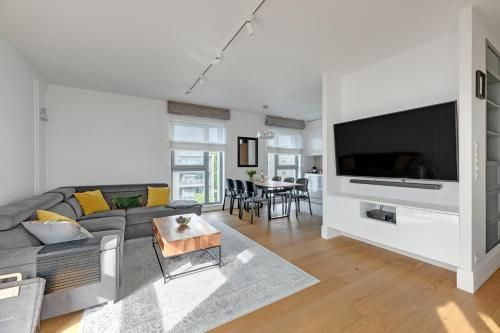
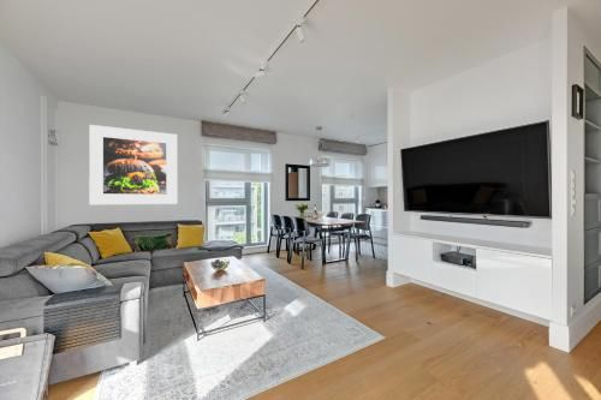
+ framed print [88,124,178,205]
